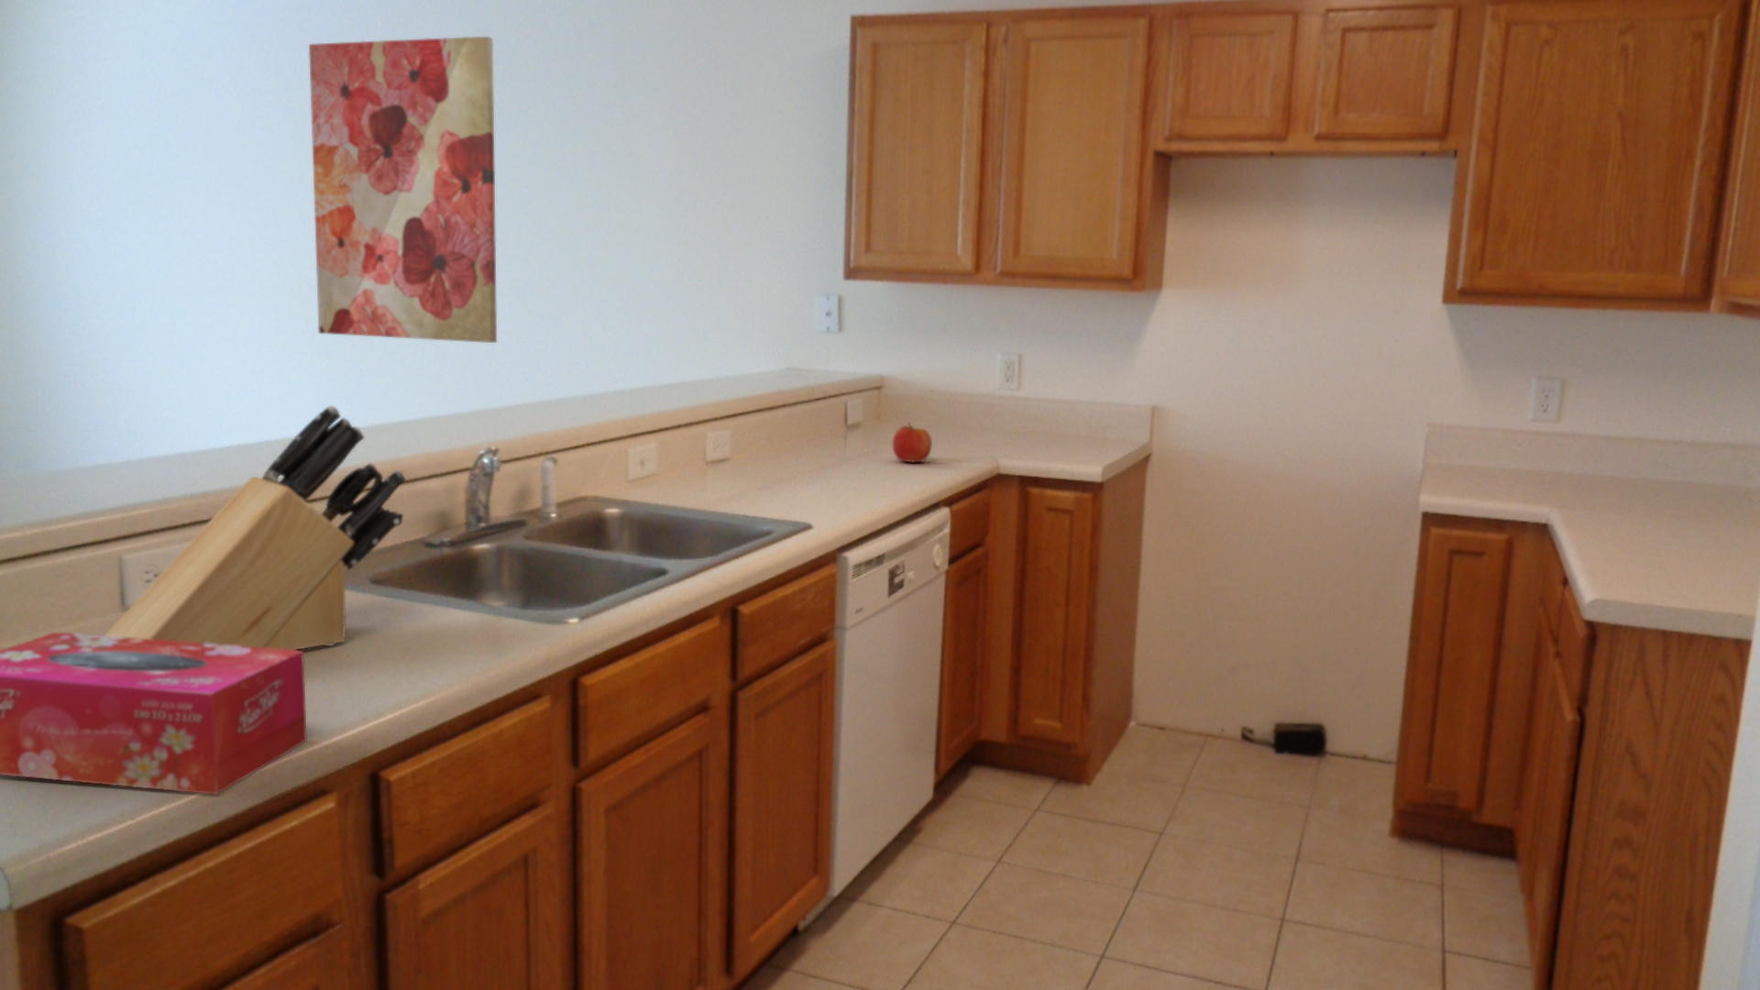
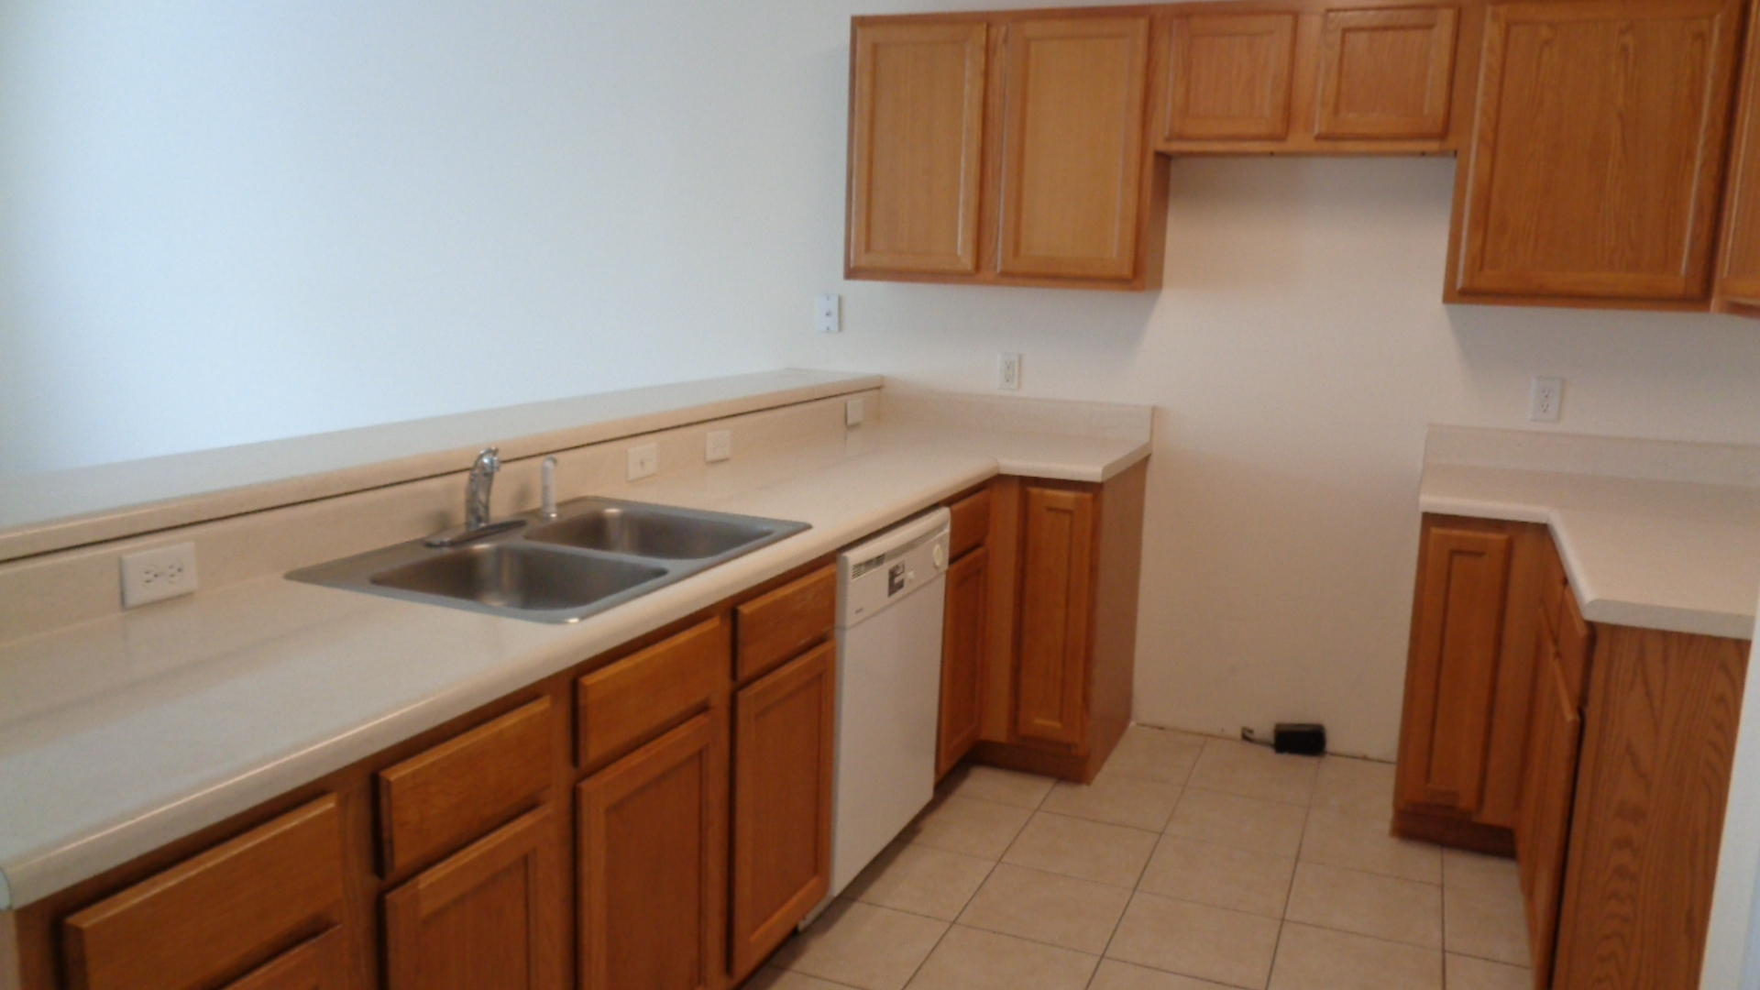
- knife block [104,404,407,650]
- fruit [892,422,933,463]
- tissue box [0,631,308,795]
- wall art [308,36,498,343]
